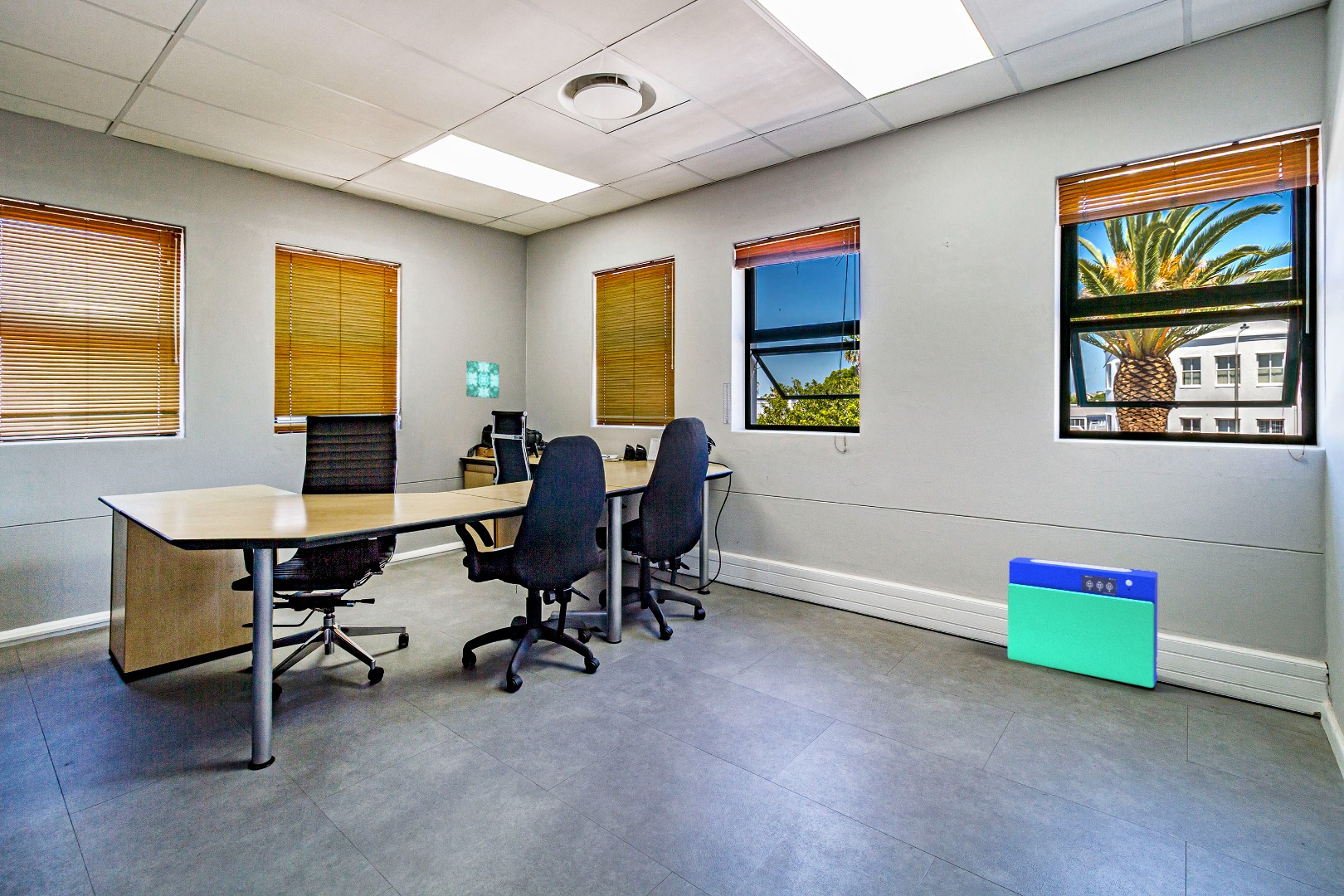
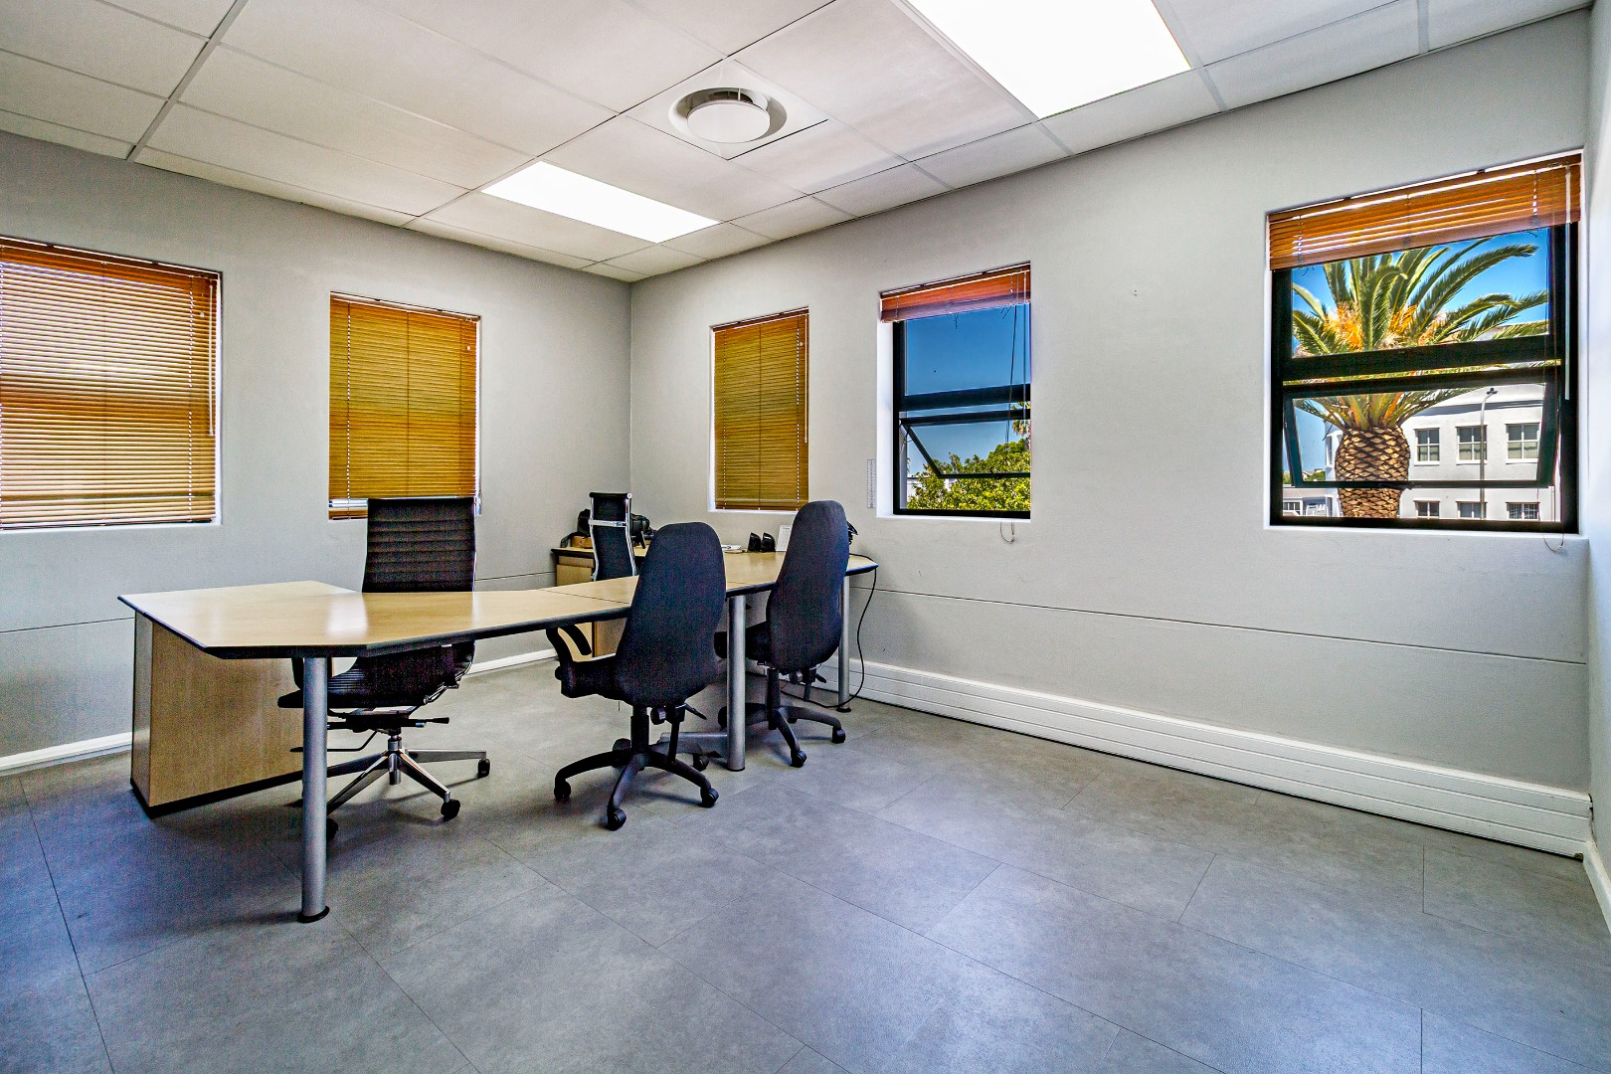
- air purifier [1007,557,1158,689]
- wall art [465,360,499,399]
